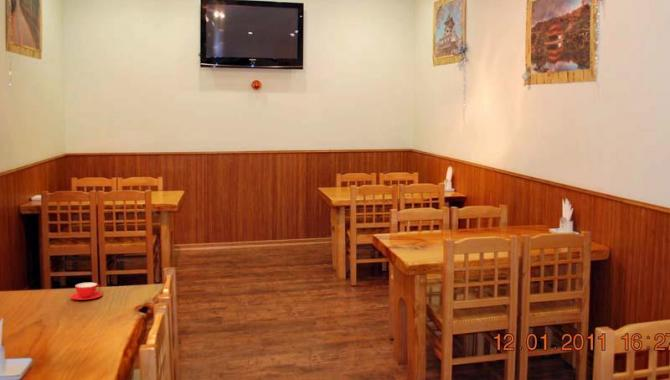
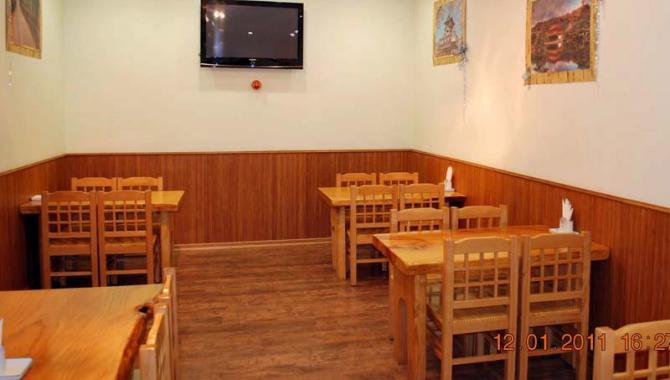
- teacup [69,282,103,301]
